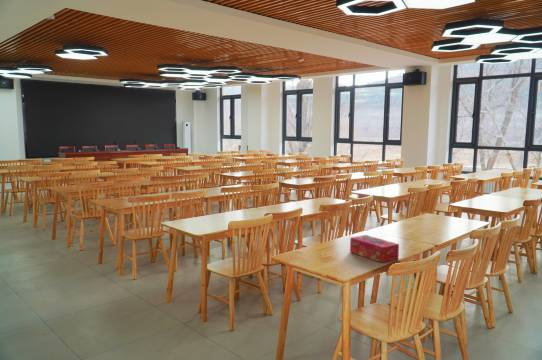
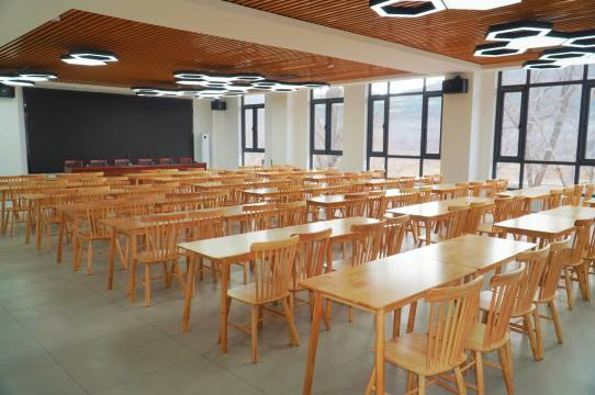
- tissue box [349,234,400,264]
